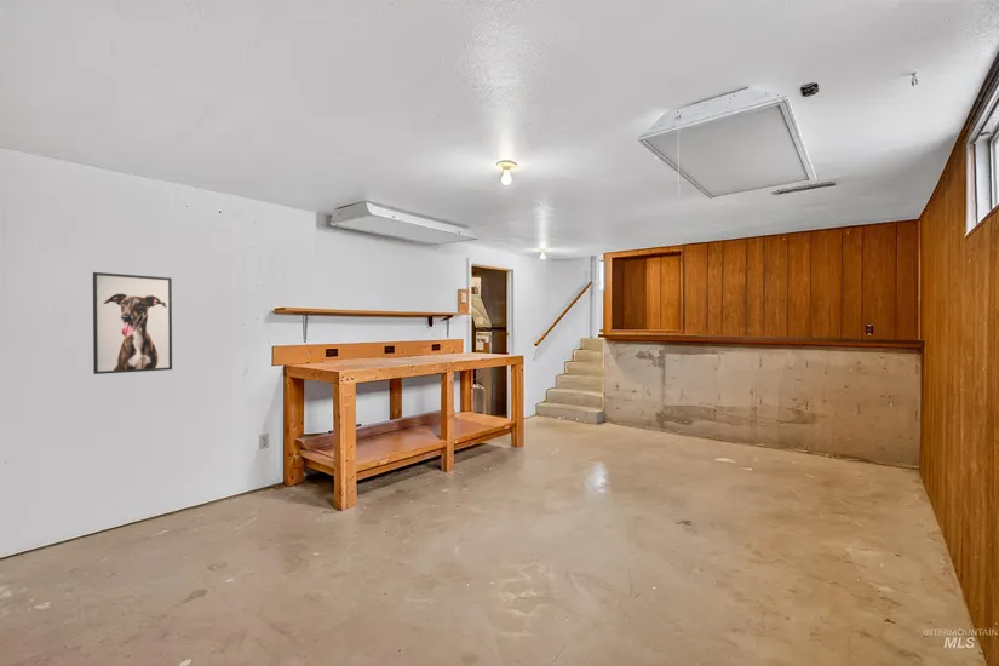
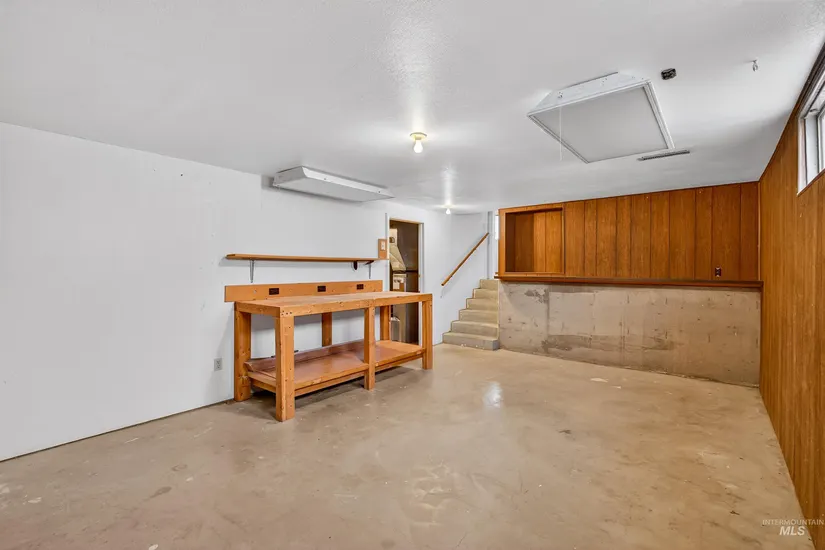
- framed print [92,271,173,375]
